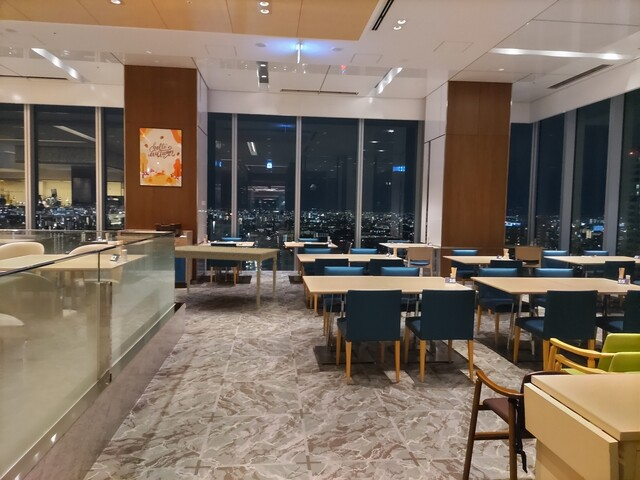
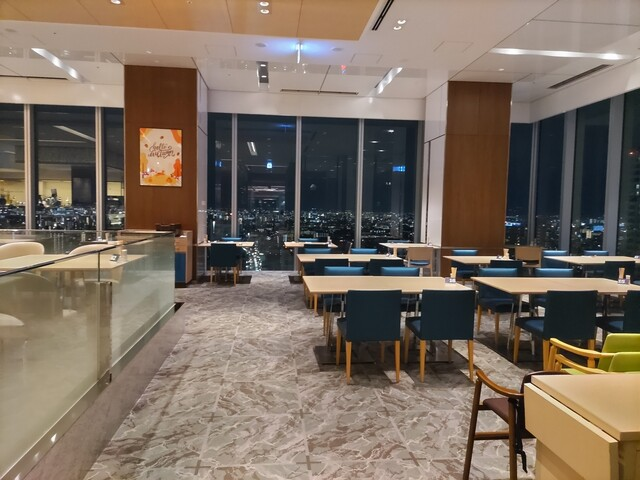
- dining table [174,245,281,310]
